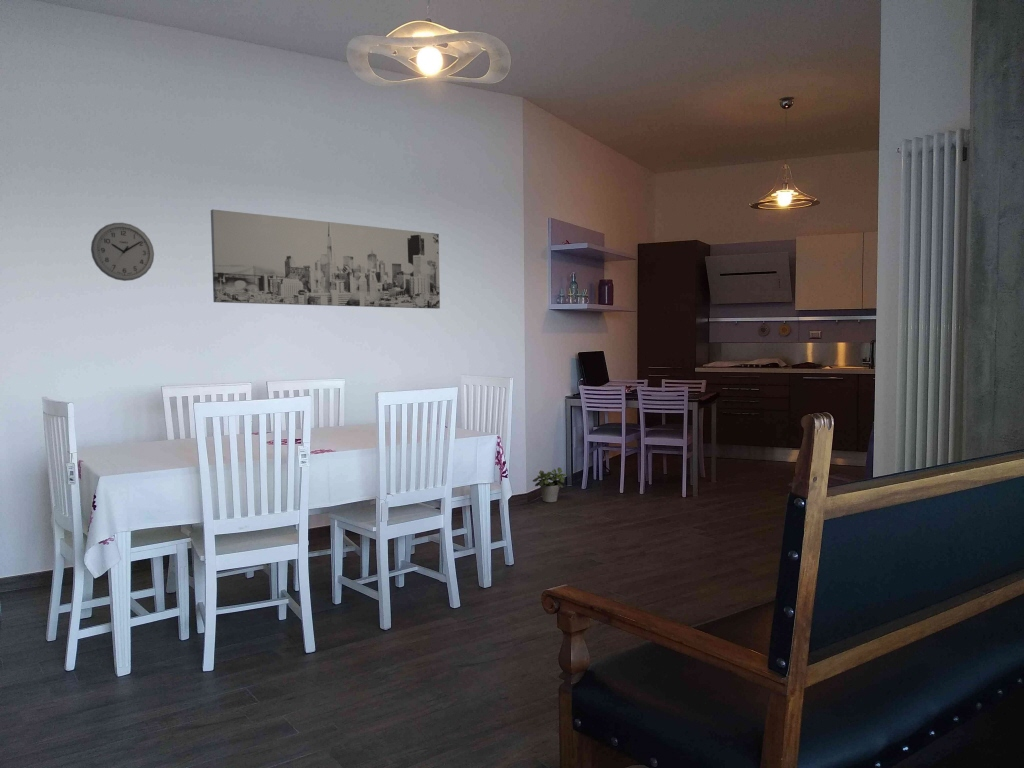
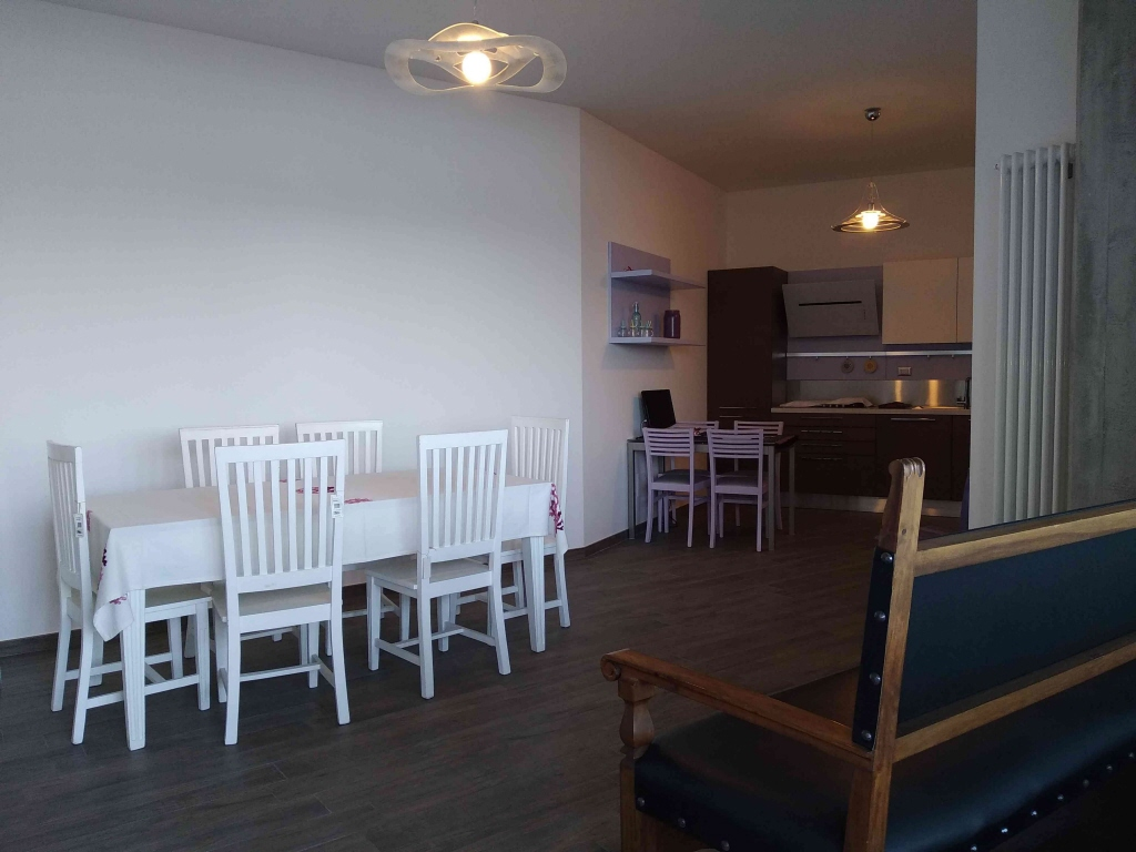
- wall art [210,208,441,310]
- potted plant [532,467,567,503]
- wall clock [90,222,155,282]
